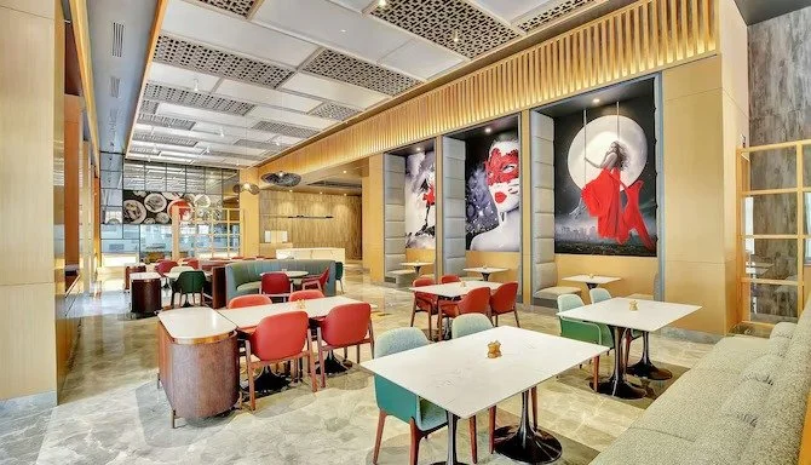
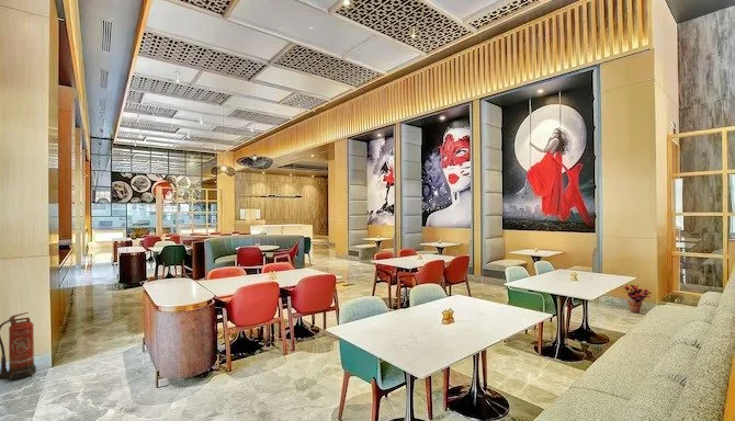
+ fire extinguisher [0,311,37,382]
+ potted plant [622,284,653,314]
